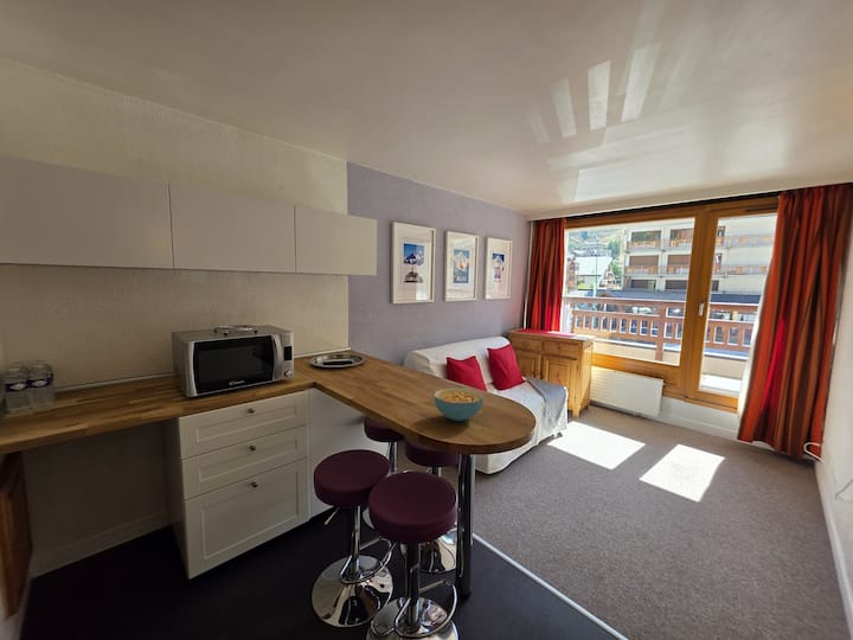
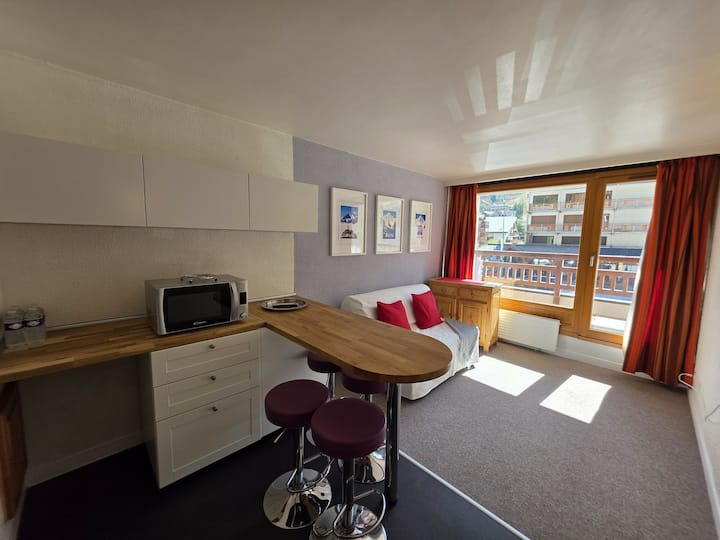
- cereal bowl [432,386,485,422]
